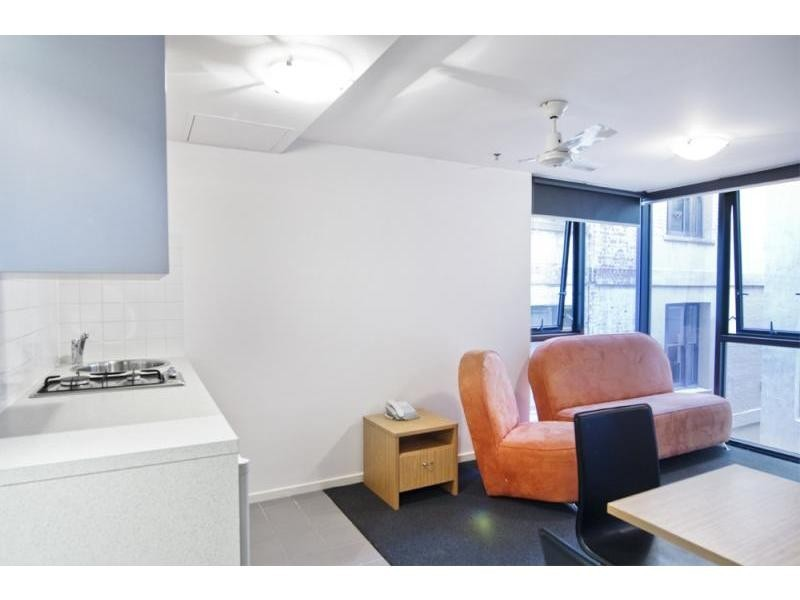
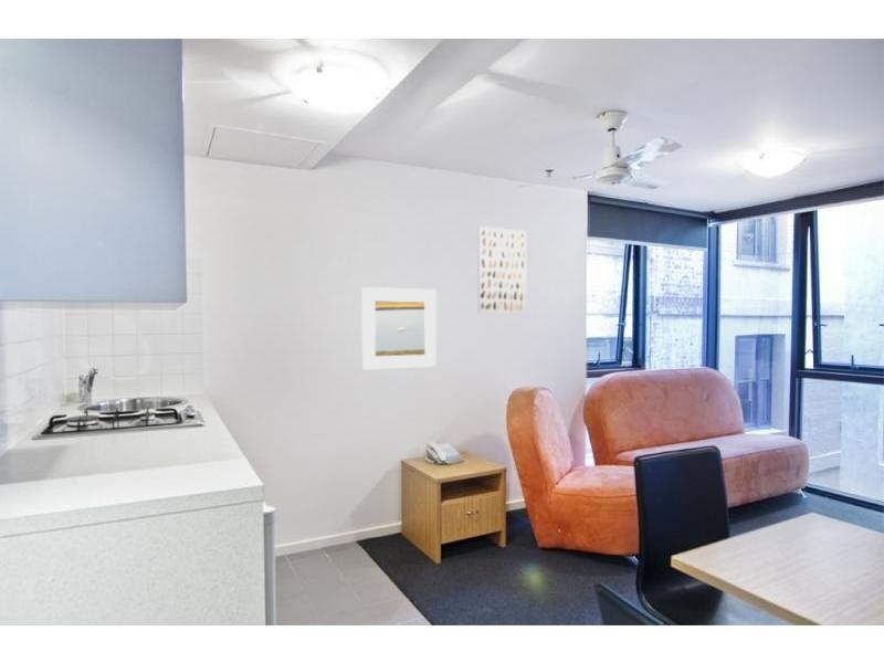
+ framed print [360,286,438,371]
+ wall art [476,225,527,316]
